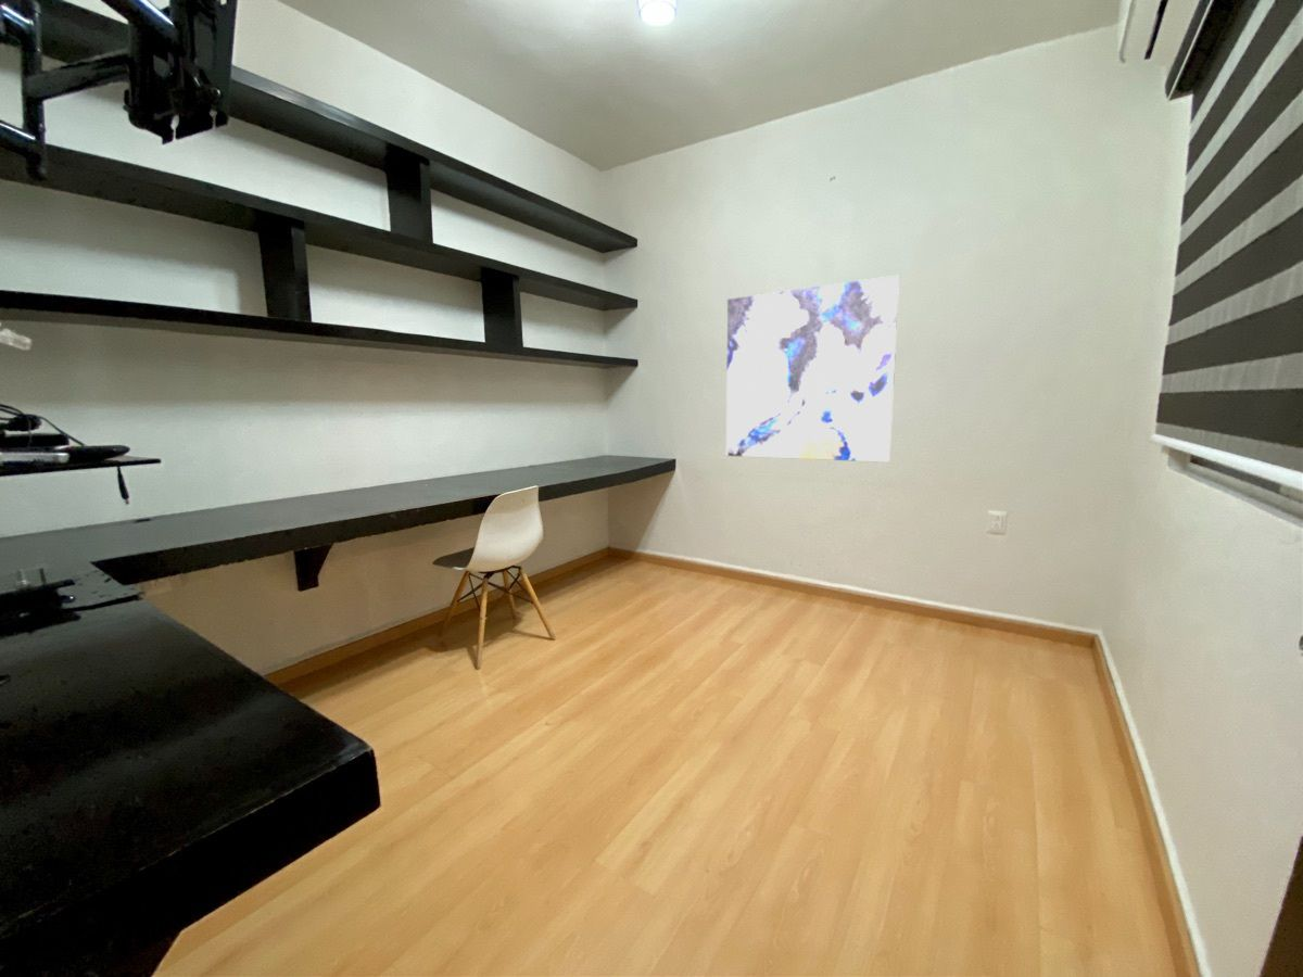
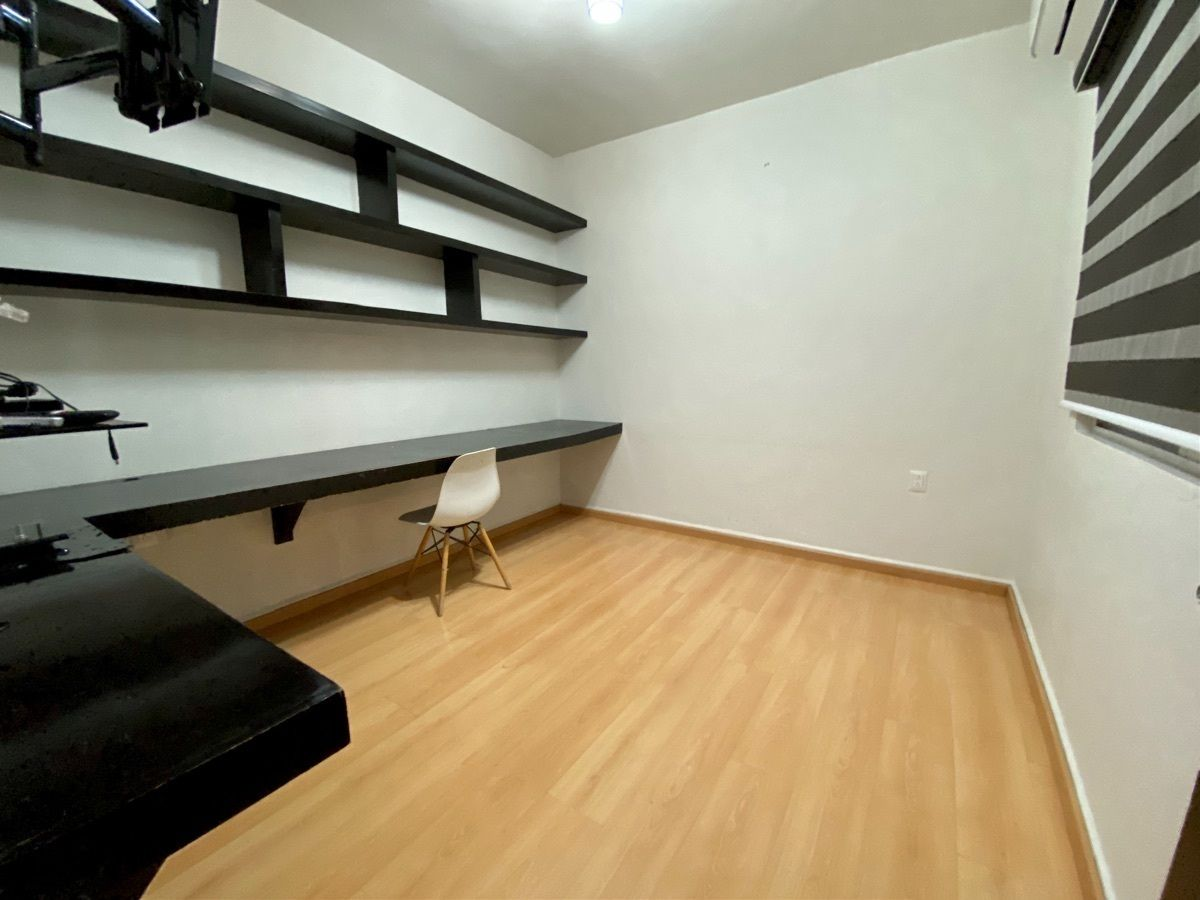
- wall art [725,275,900,464]
